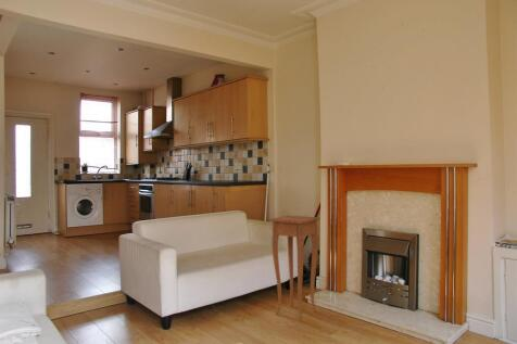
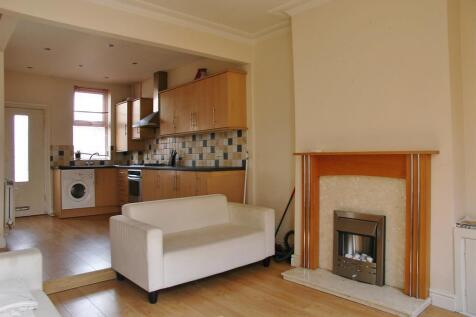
- side table [268,215,320,322]
